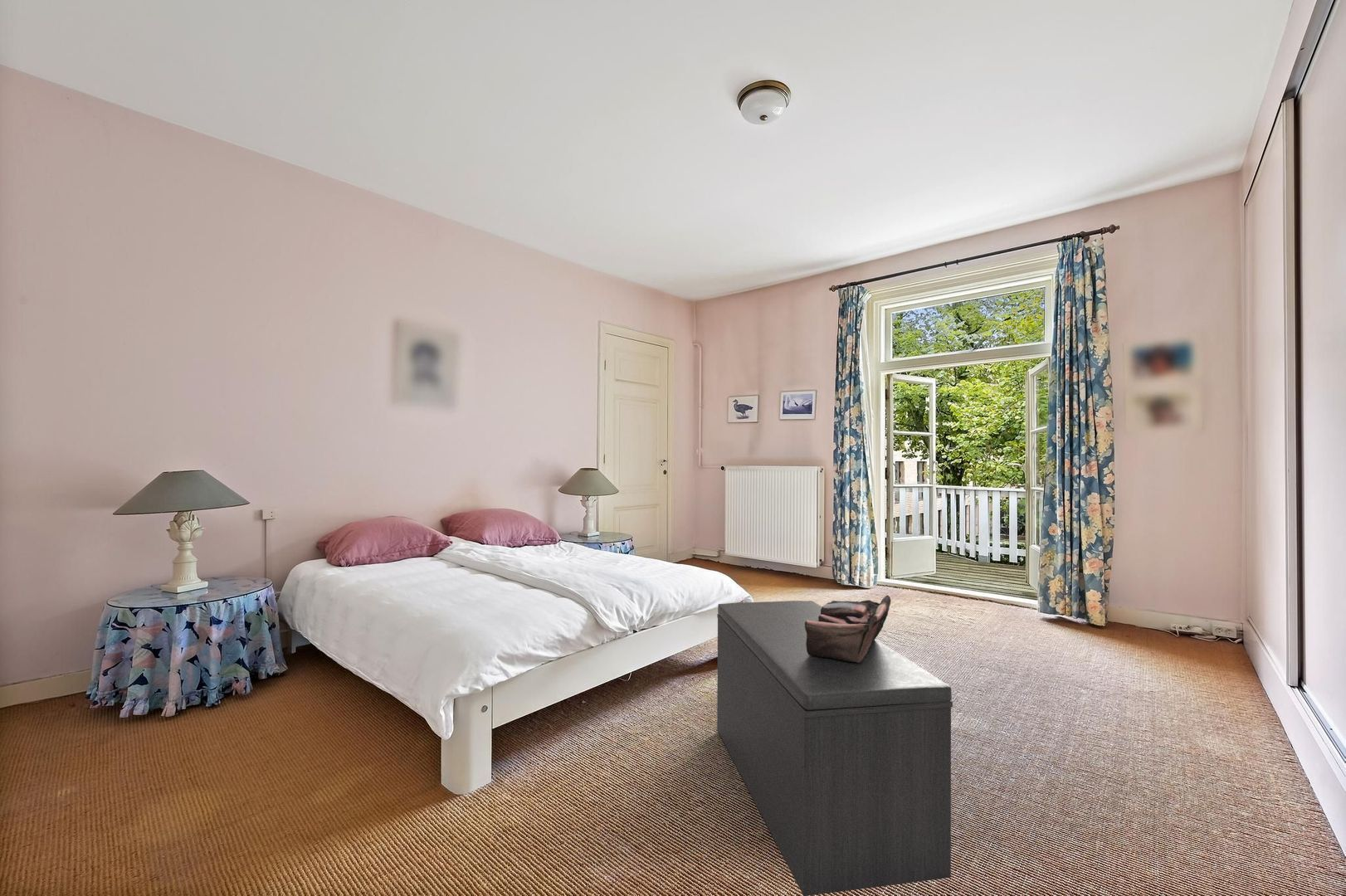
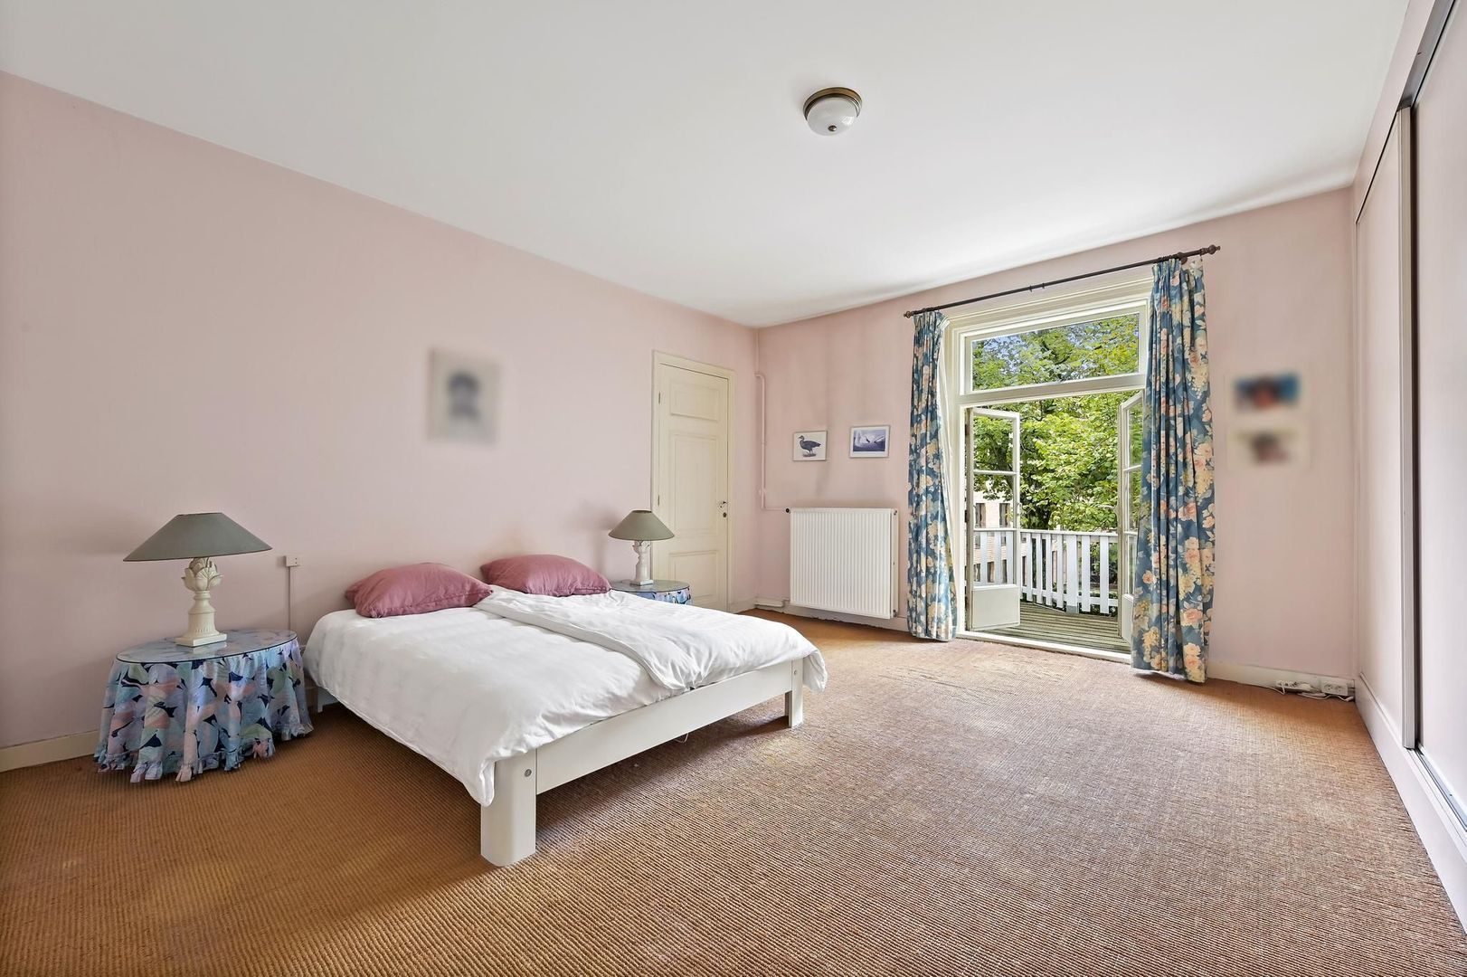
- bench [716,600,953,896]
- tote bag [805,594,892,663]
